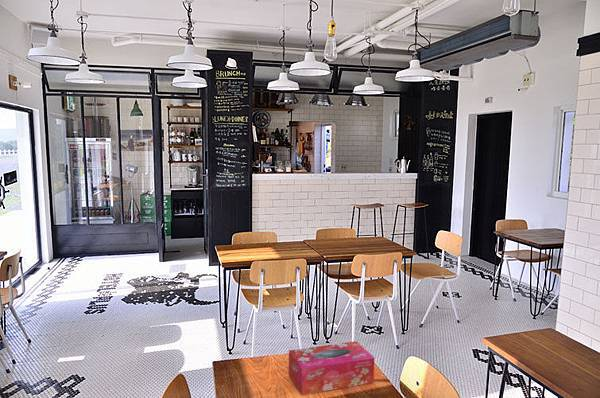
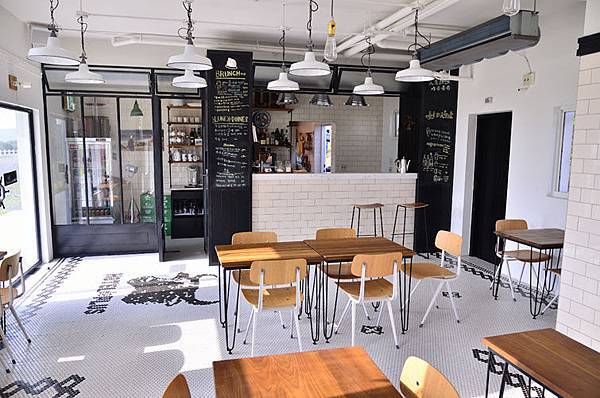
- tissue box [288,340,375,396]
